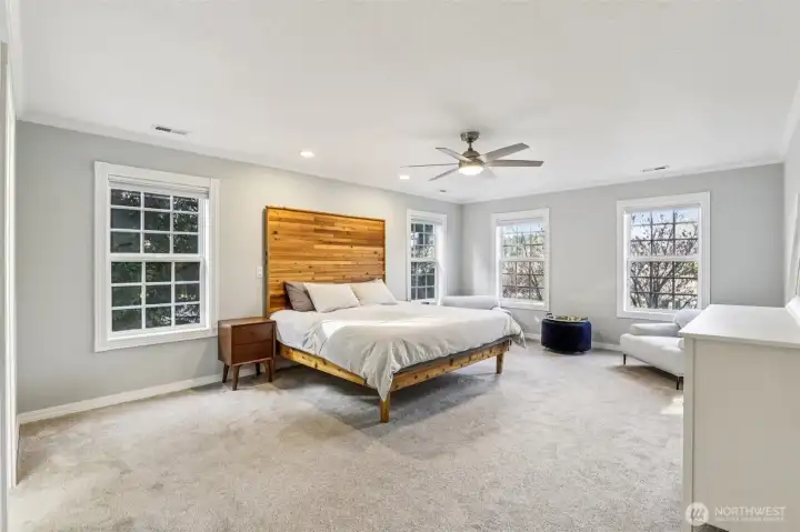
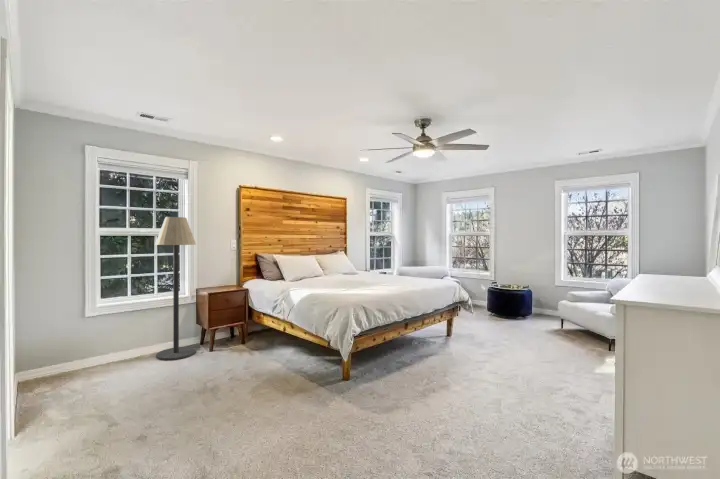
+ floor lamp [154,216,197,361]
